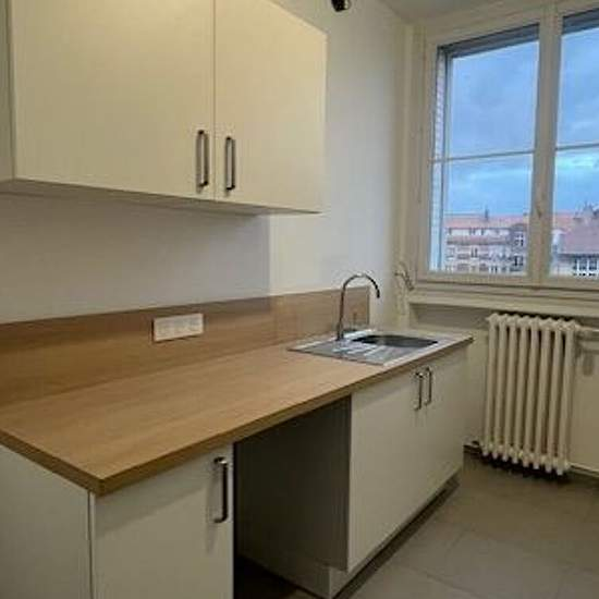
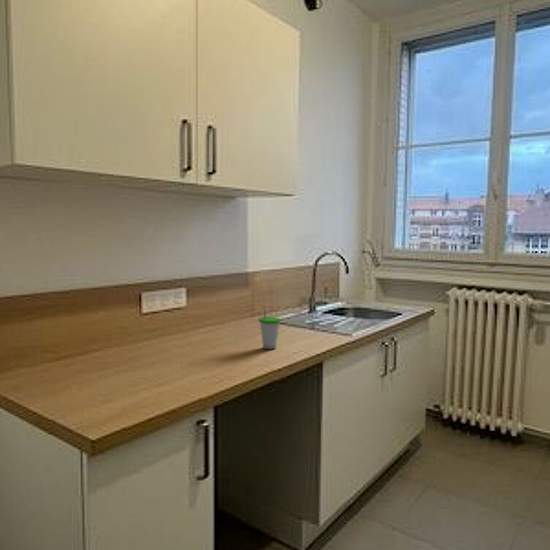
+ cup [258,303,282,350]
